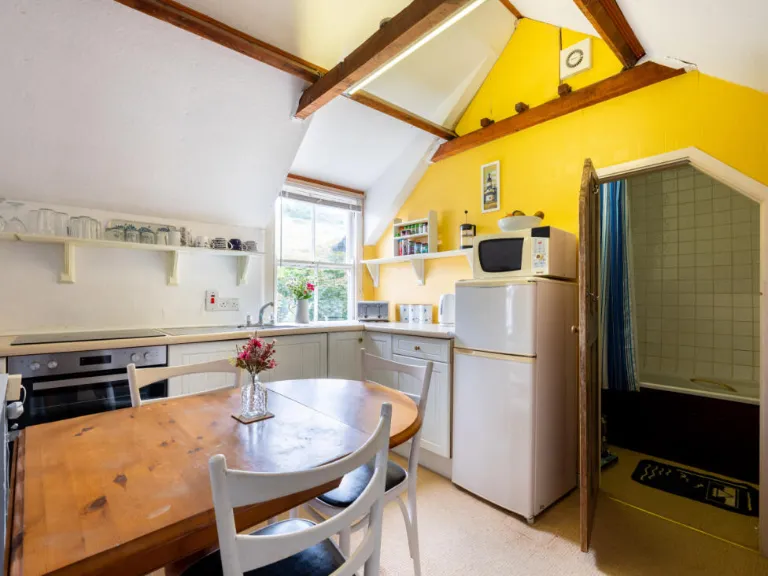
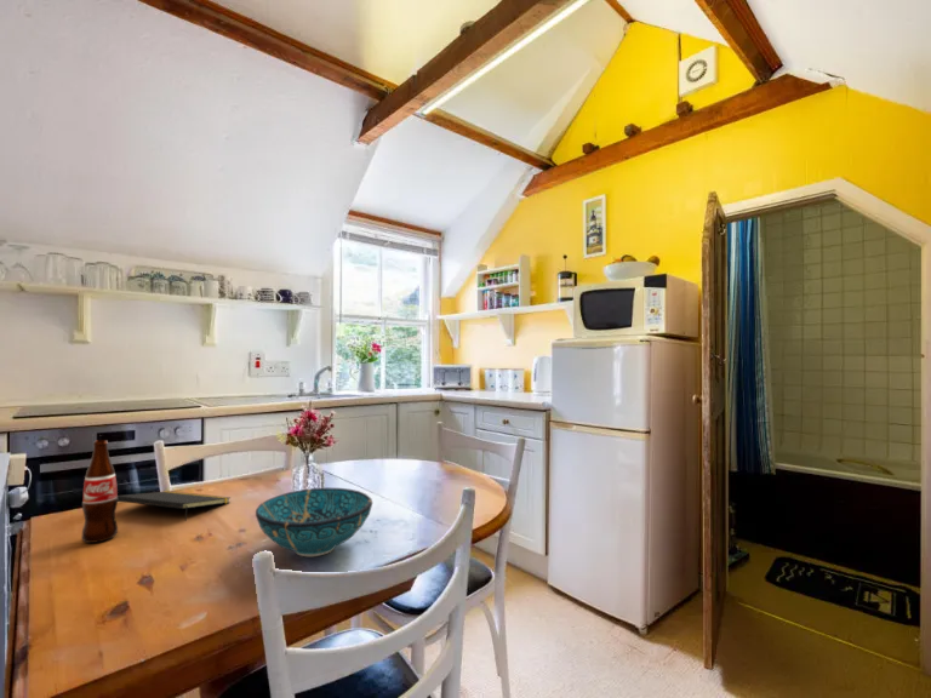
+ bottle [81,439,119,544]
+ decorative bowl [255,487,373,557]
+ notepad [118,490,232,522]
